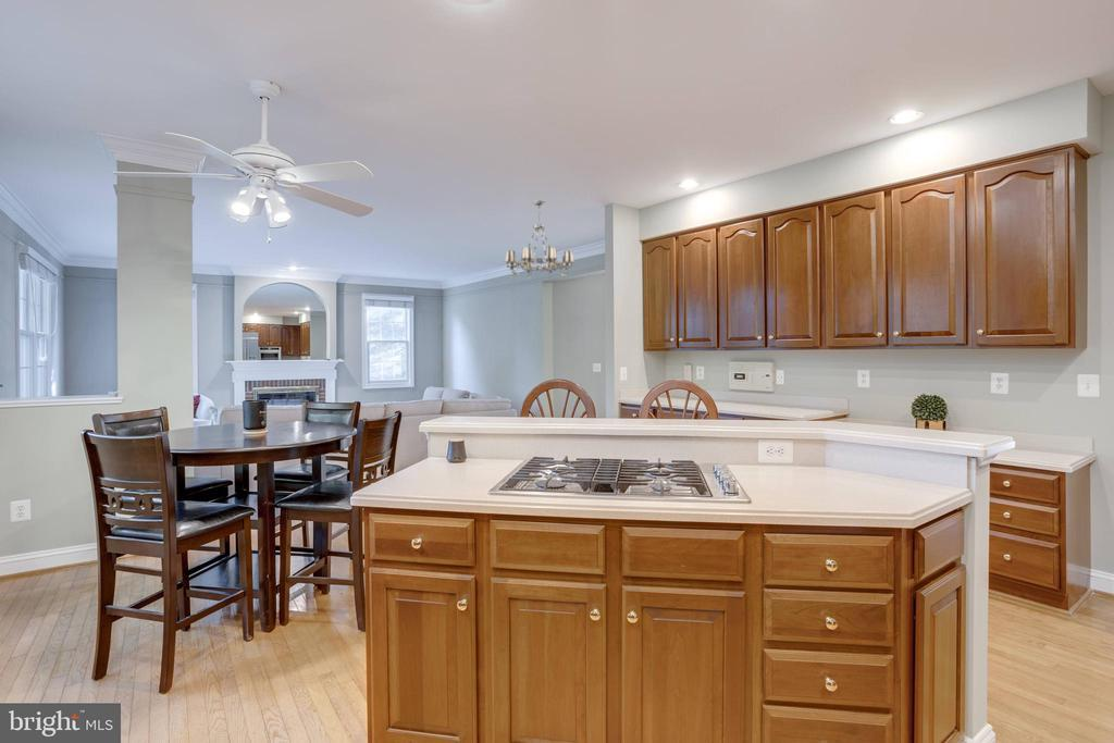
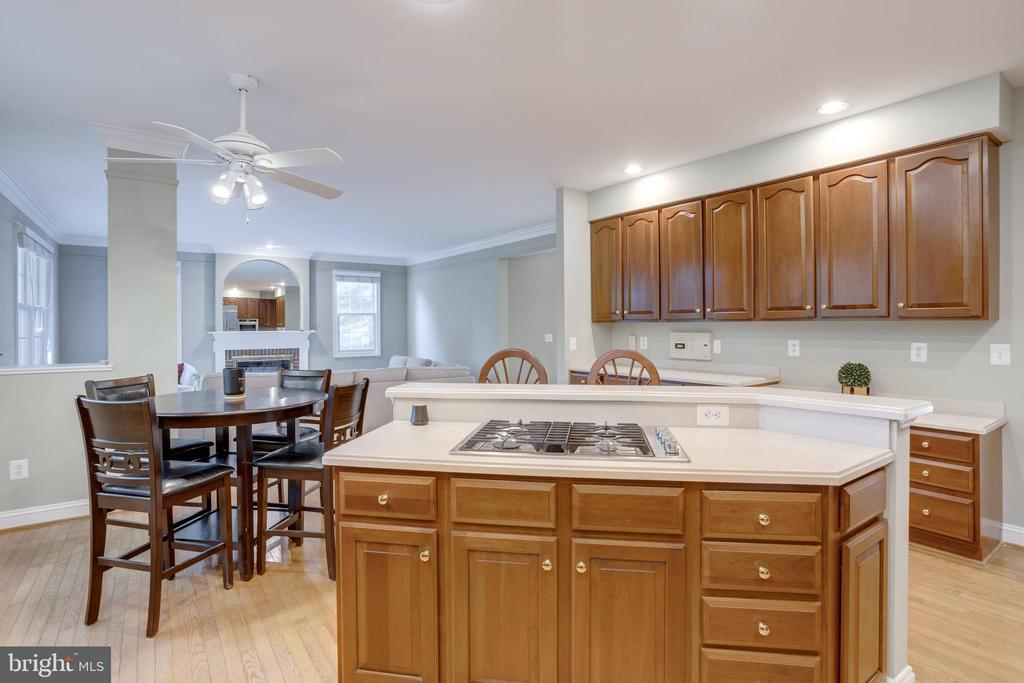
- chandelier [505,200,574,280]
